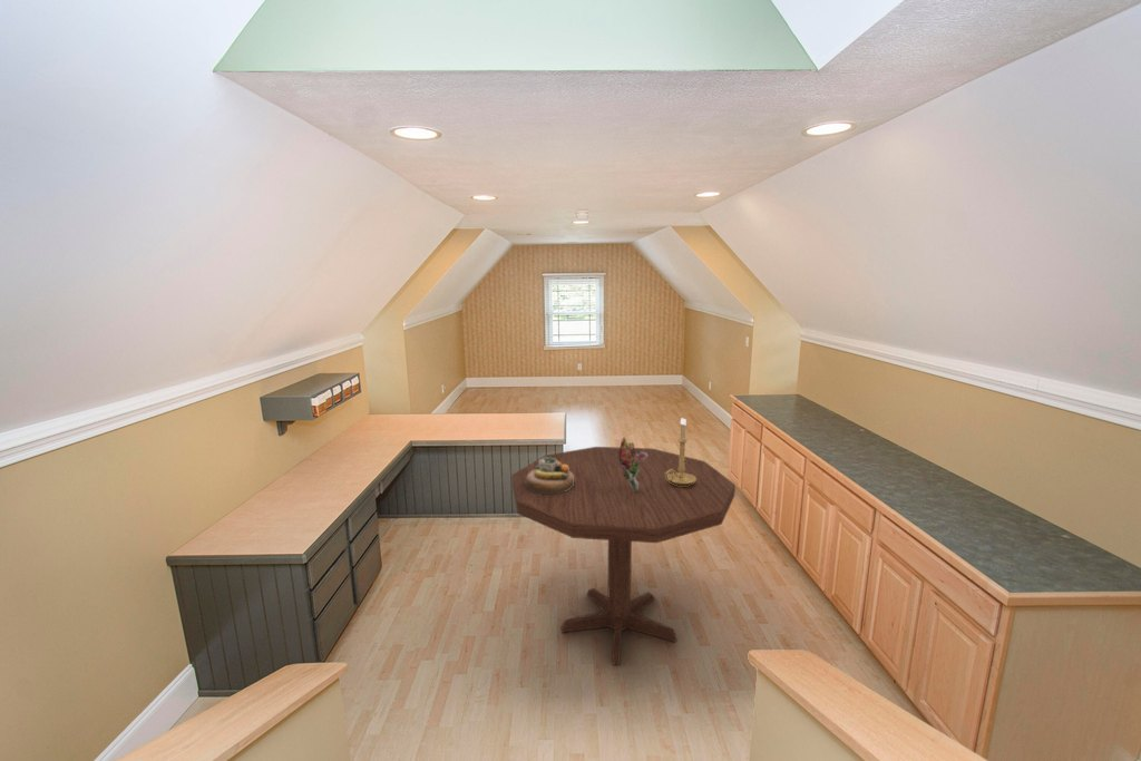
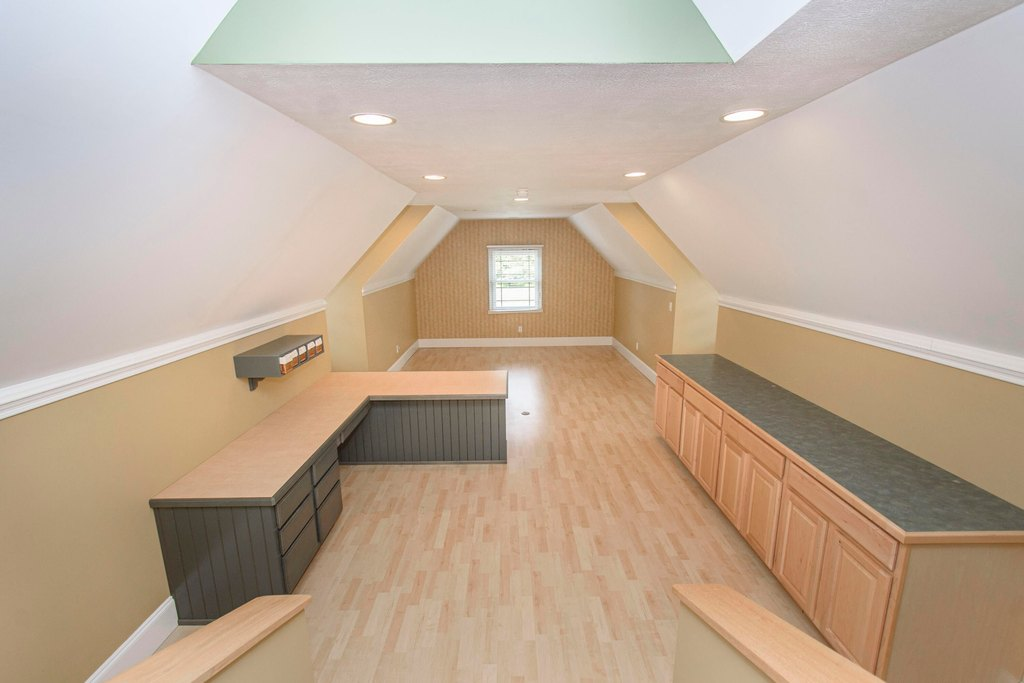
- candle holder [665,417,696,486]
- dining table [511,446,737,666]
- bouquet [618,436,647,491]
- decorative bowl [526,456,574,494]
